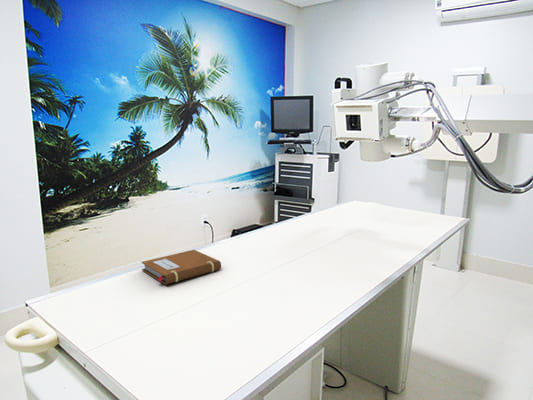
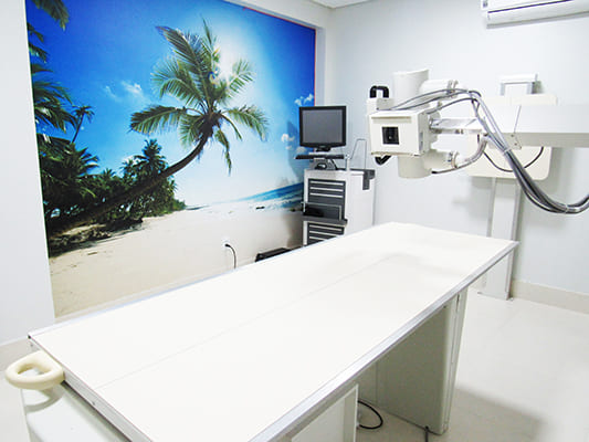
- notebook [141,249,222,285]
